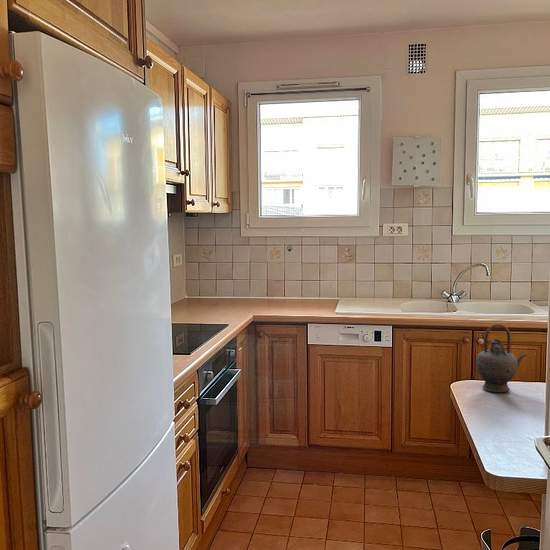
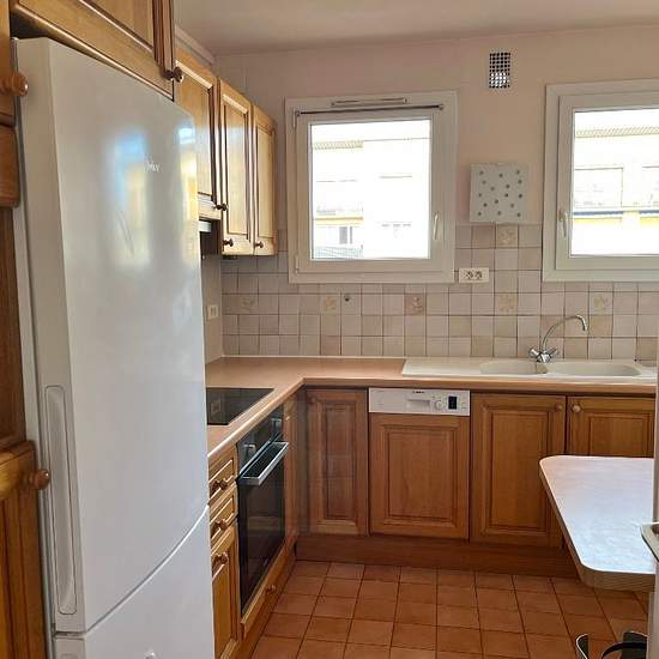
- teapot [475,323,528,393]
